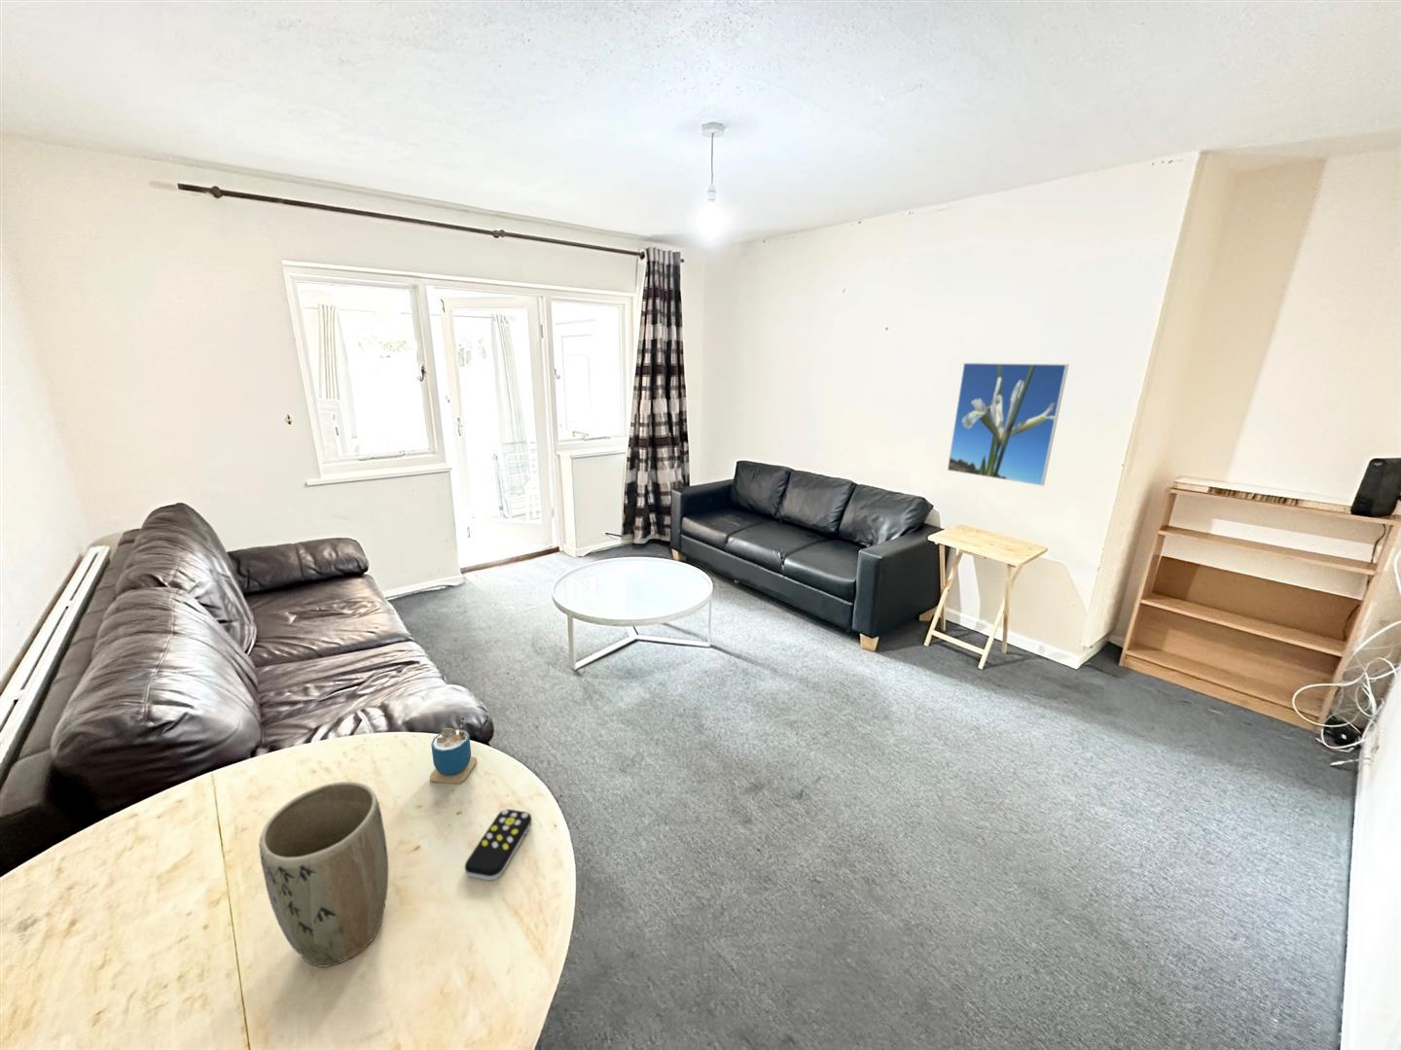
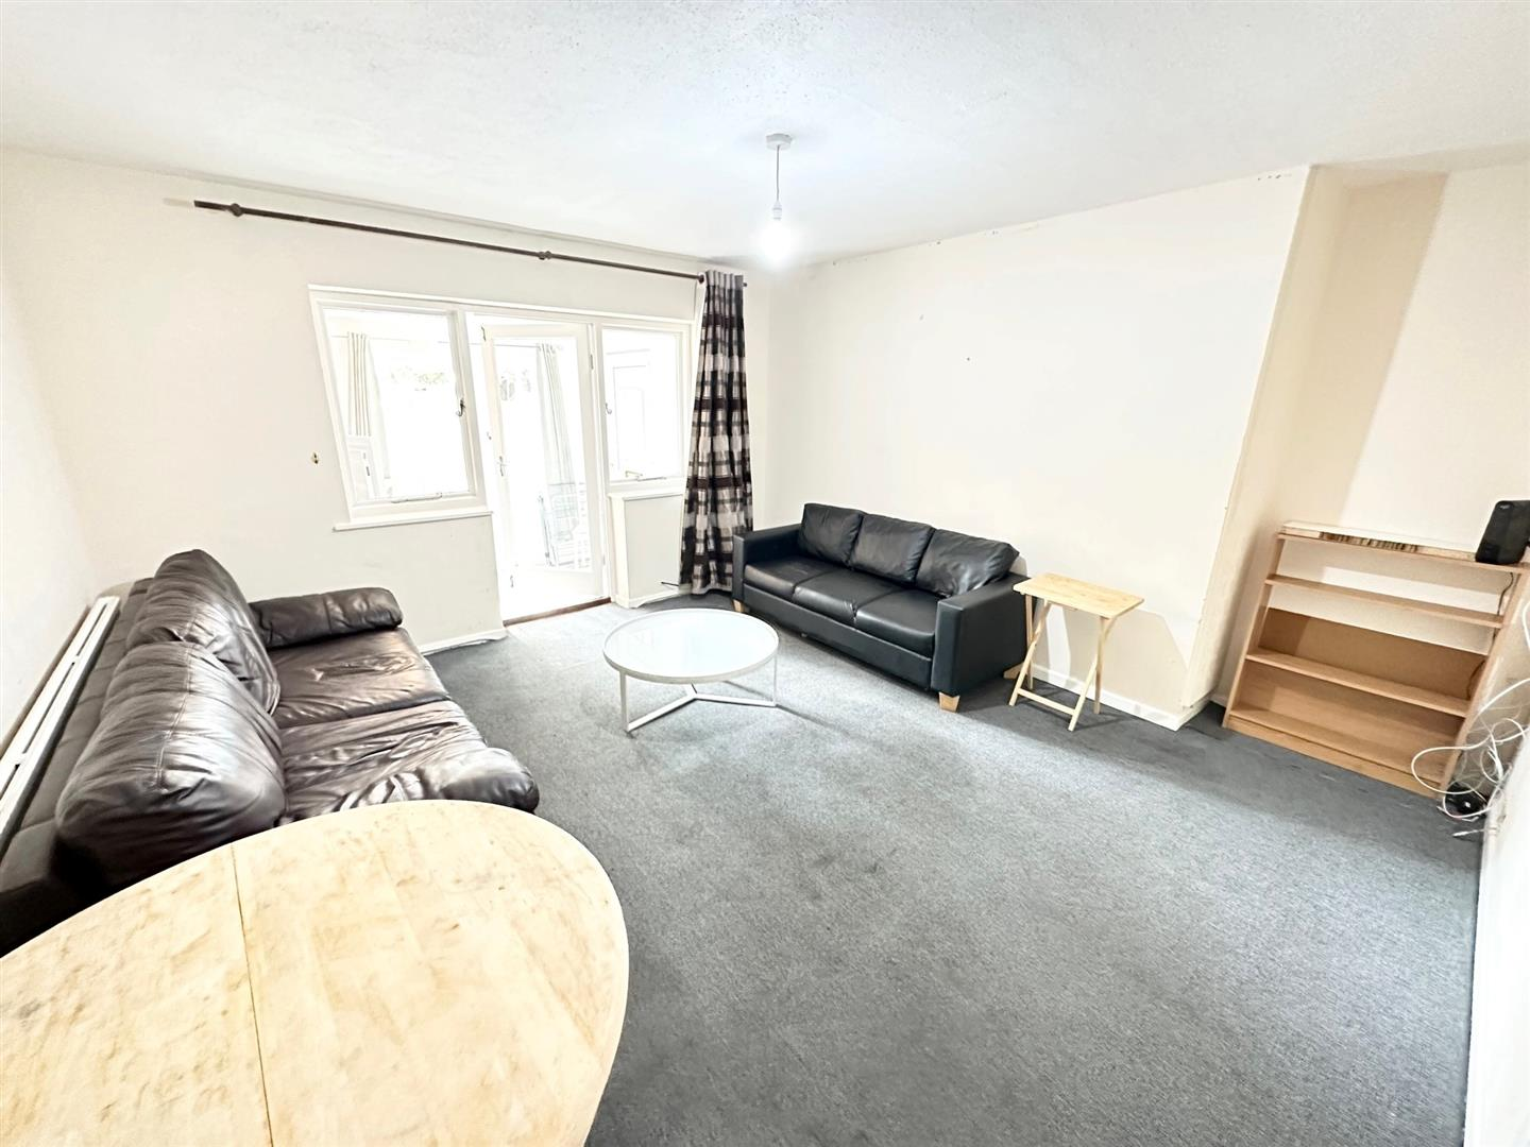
- cup [429,714,478,784]
- plant pot [258,781,389,968]
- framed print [947,362,1069,488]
- remote control [464,808,533,881]
